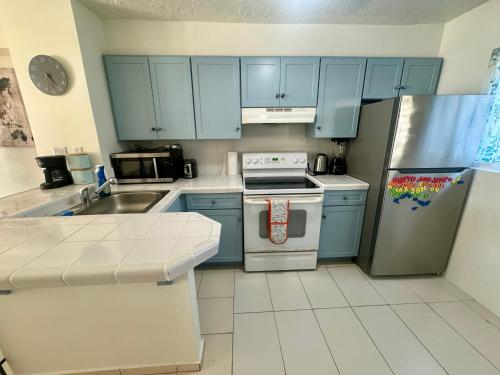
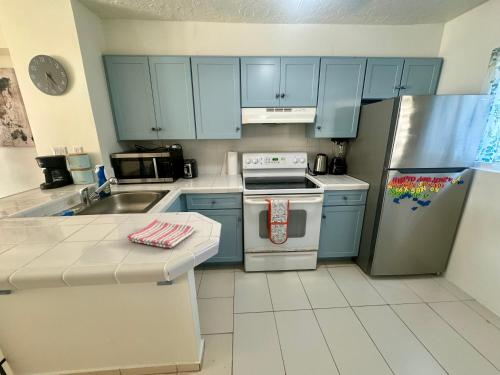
+ dish towel [126,219,196,249]
